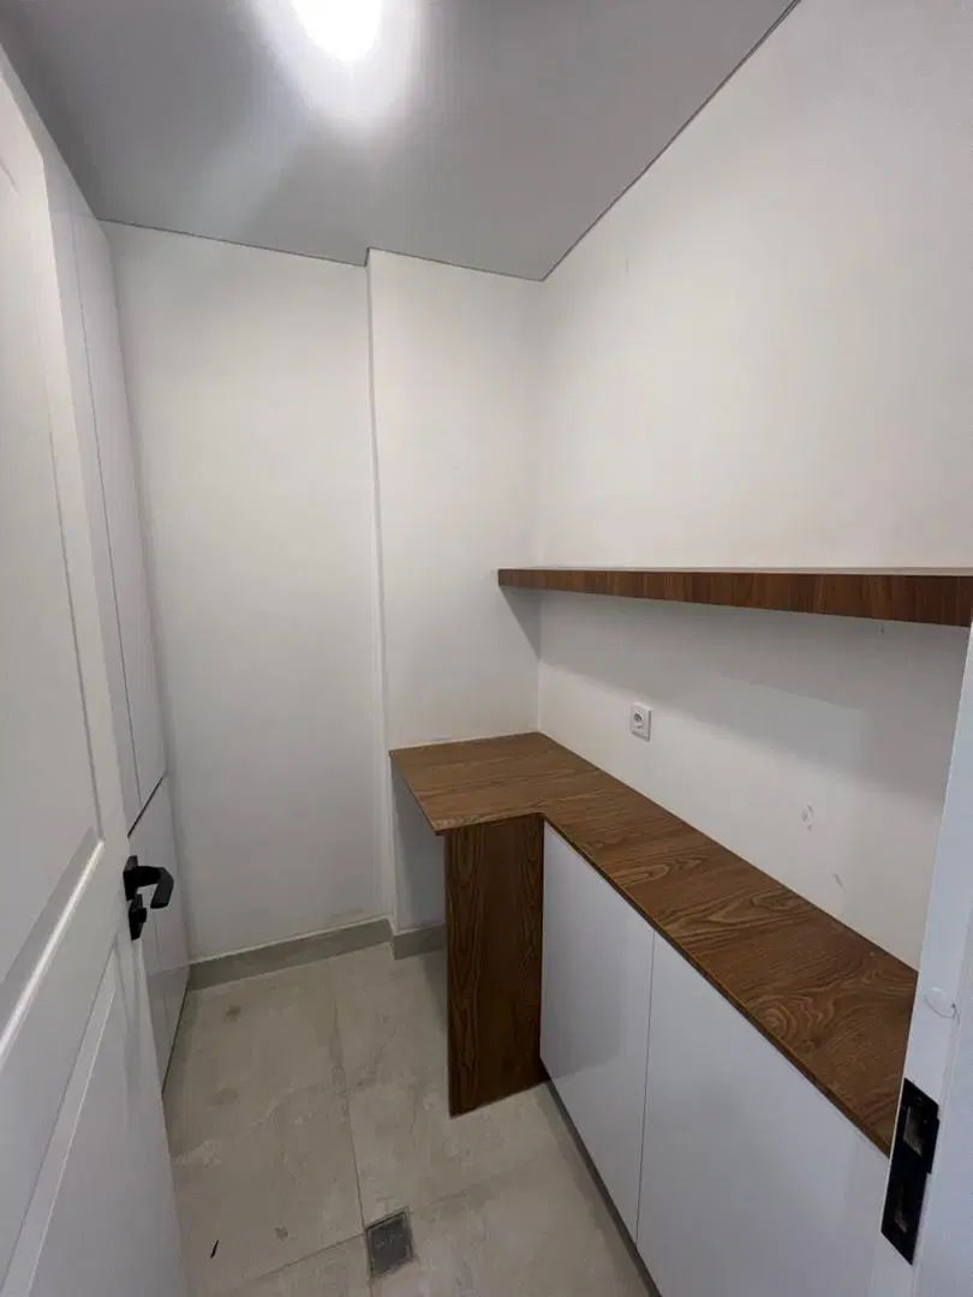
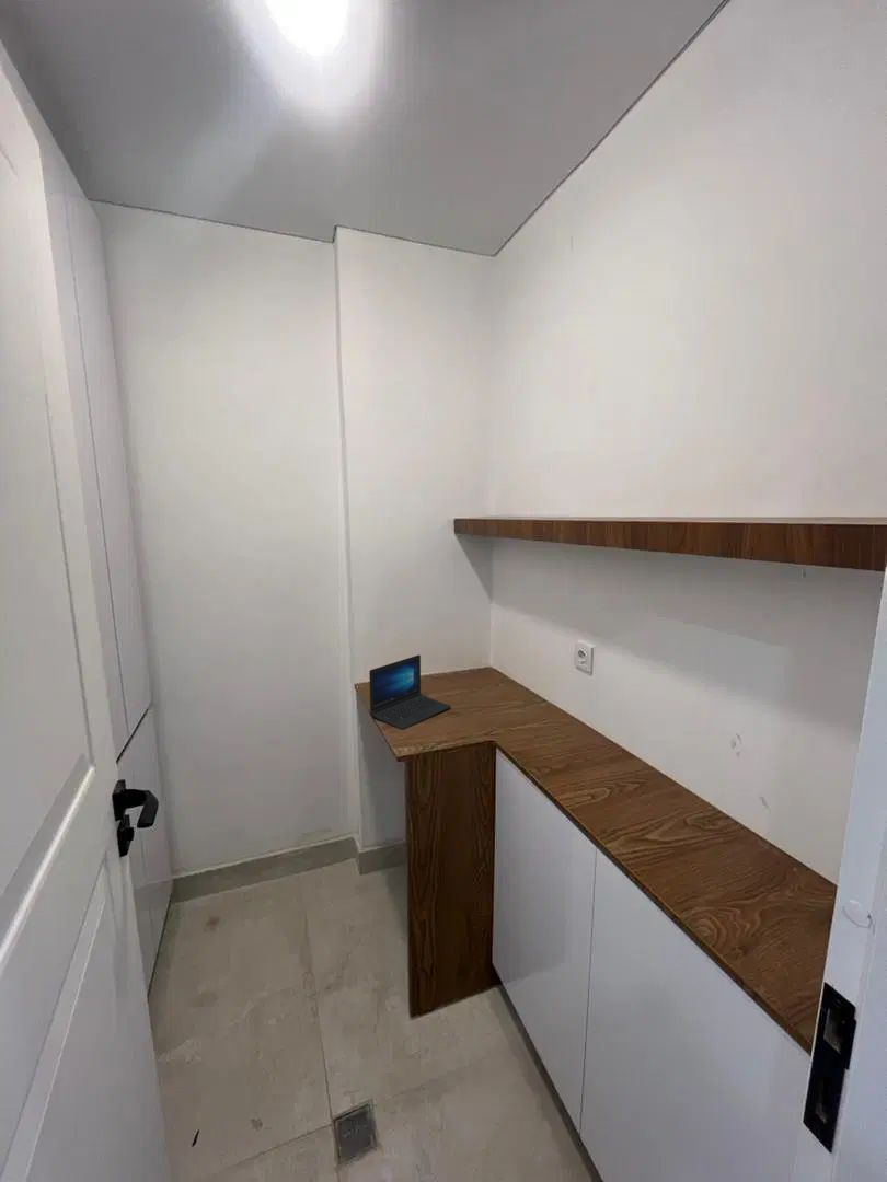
+ laptop [368,653,452,731]
